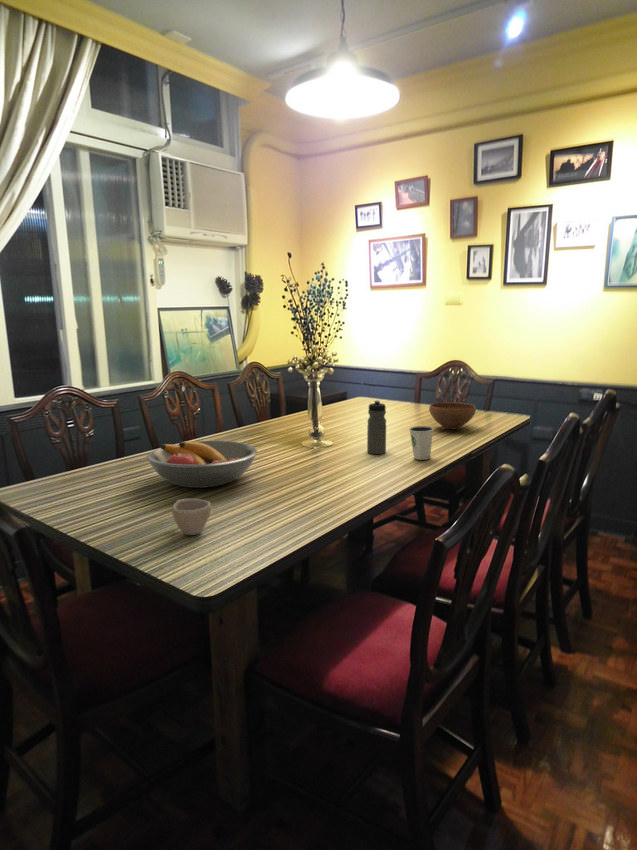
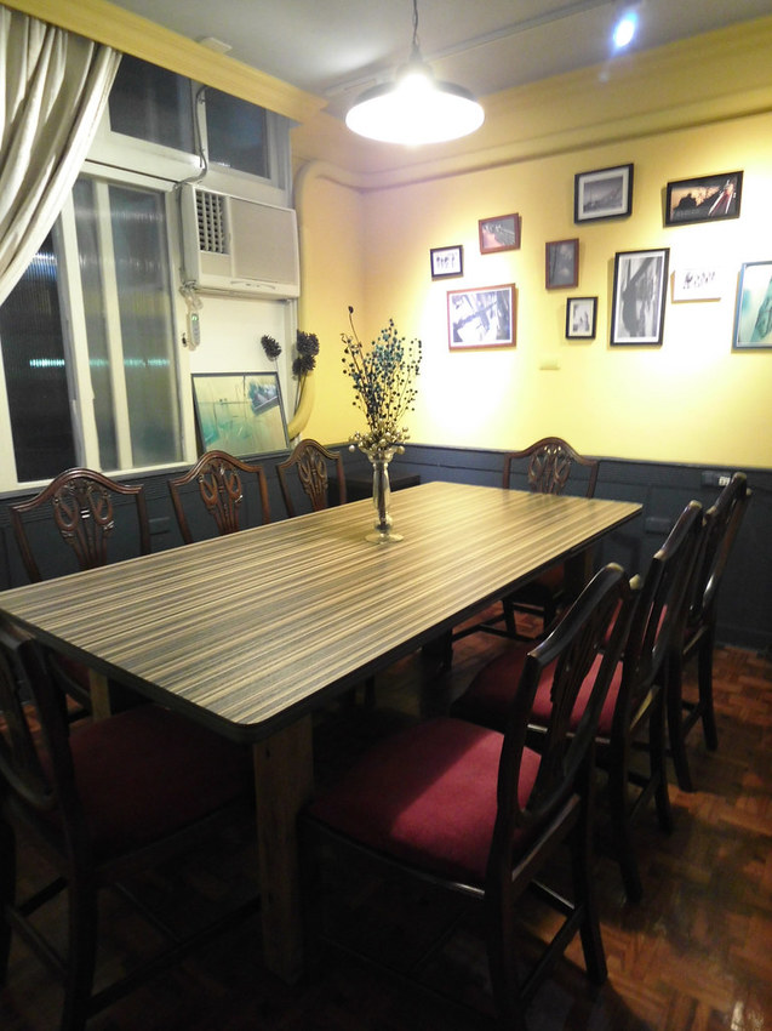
- bowl [428,401,477,430]
- dixie cup [408,425,434,461]
- water bottle [366,399,387,455]
- cup [171,498,212,536]
- fruit bowl [146,440,258,489]
